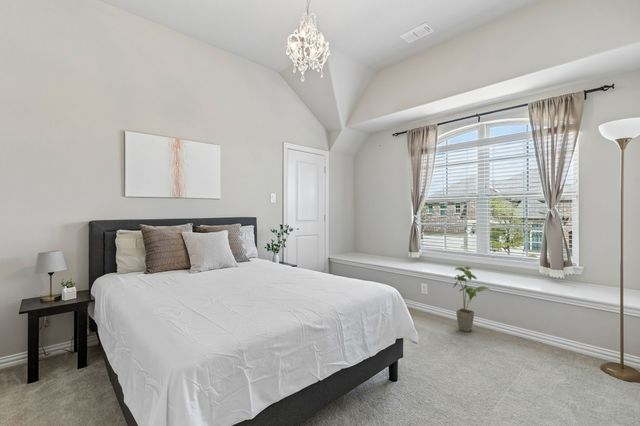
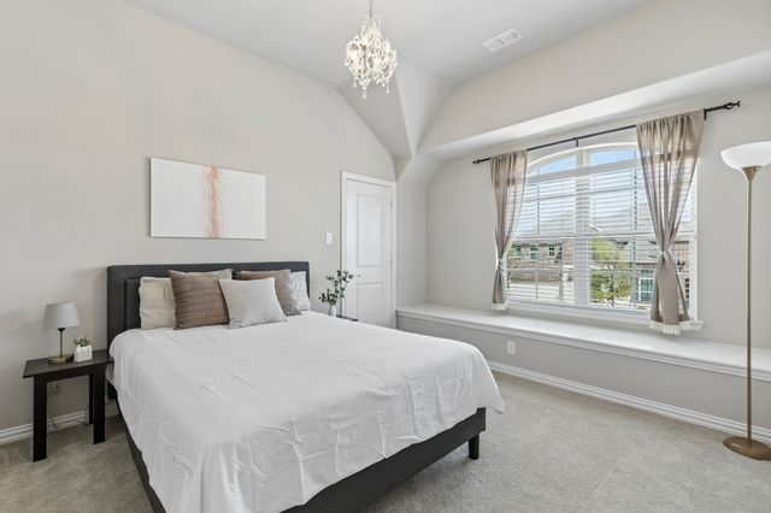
- house plant [453,266,491,333]
